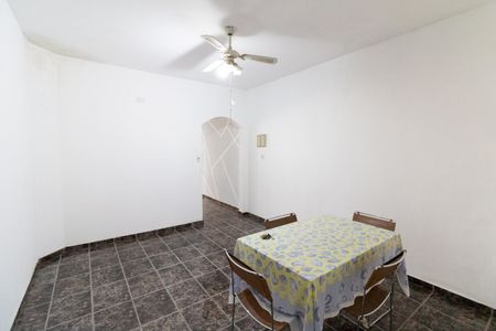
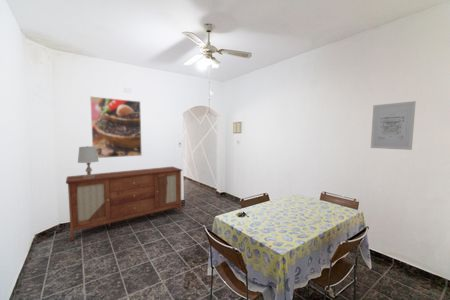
+ sideboard [65,166,183,242]
+ lamp [77,145,100,178]
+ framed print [89,95,143,159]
+ wall art [370,100,417,151]
